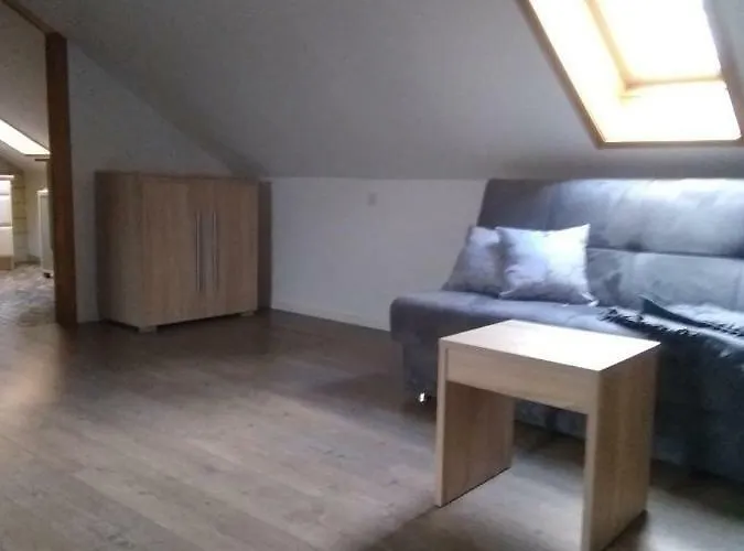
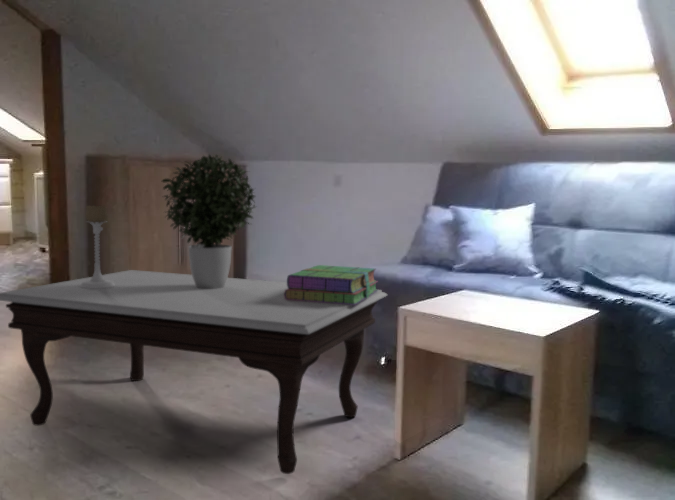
+ candle holder [80,205,115,288]
+ potted plant [161,153,258,289]
+ coffee table [0,269,388,475]
+ stack of books [284,264,379,305]
